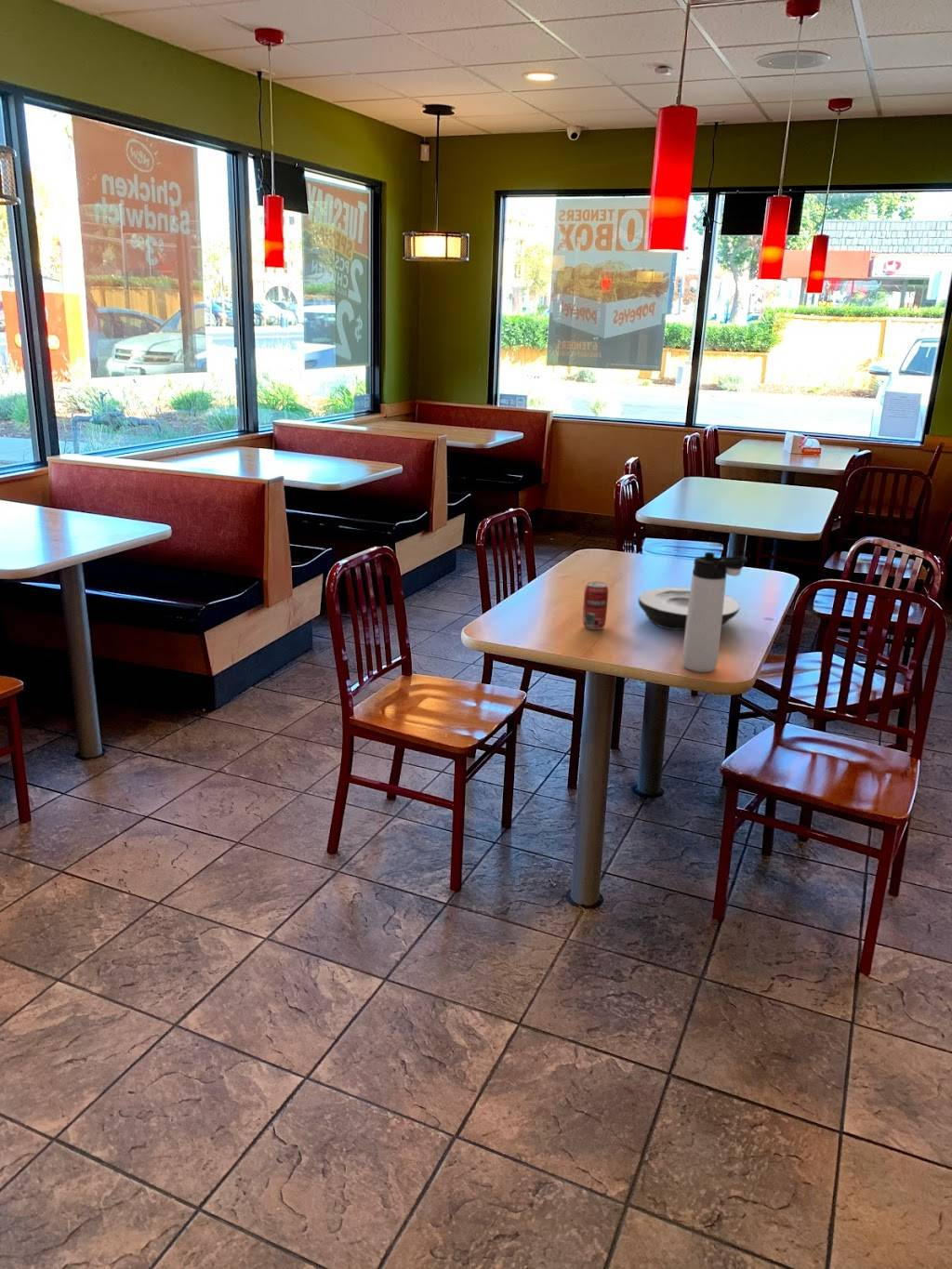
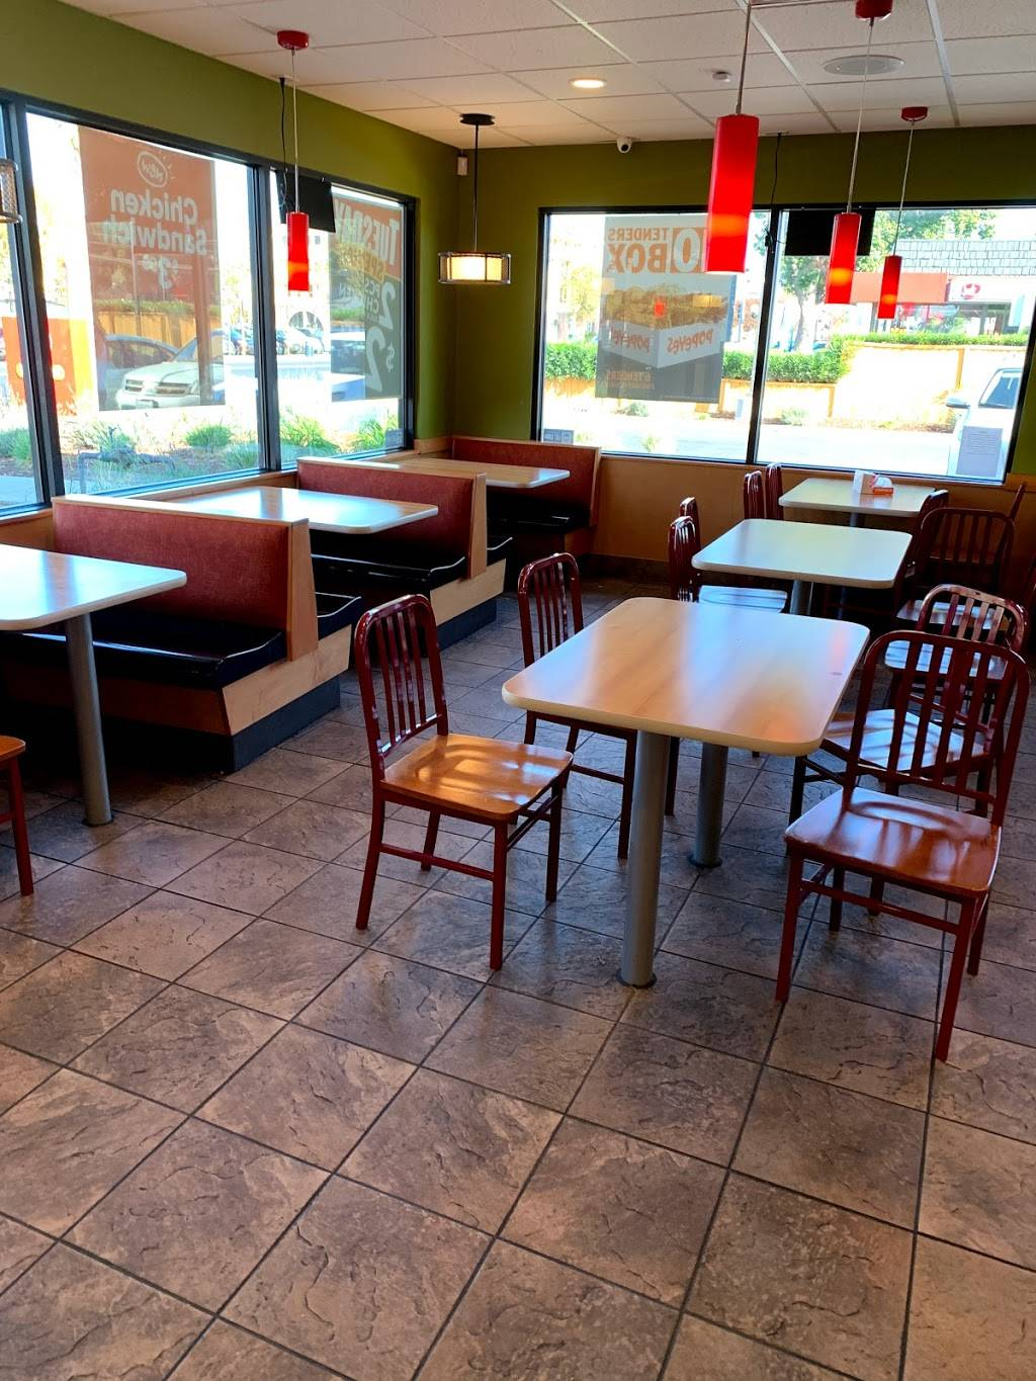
- beverage can [582,581,609,630]
- thermos bottle [681,551,747,673]
- plate [638,587,741,631]
